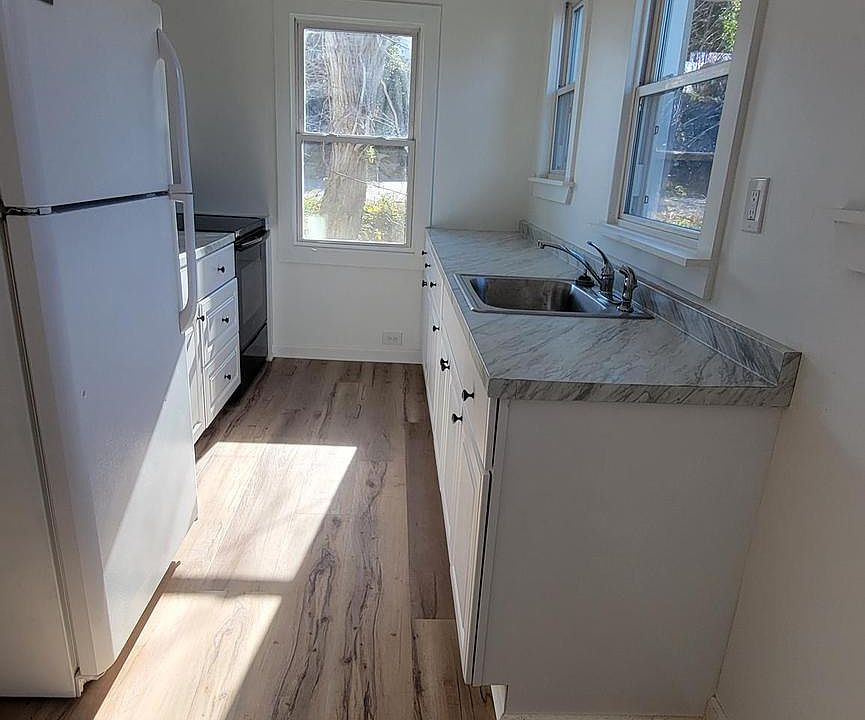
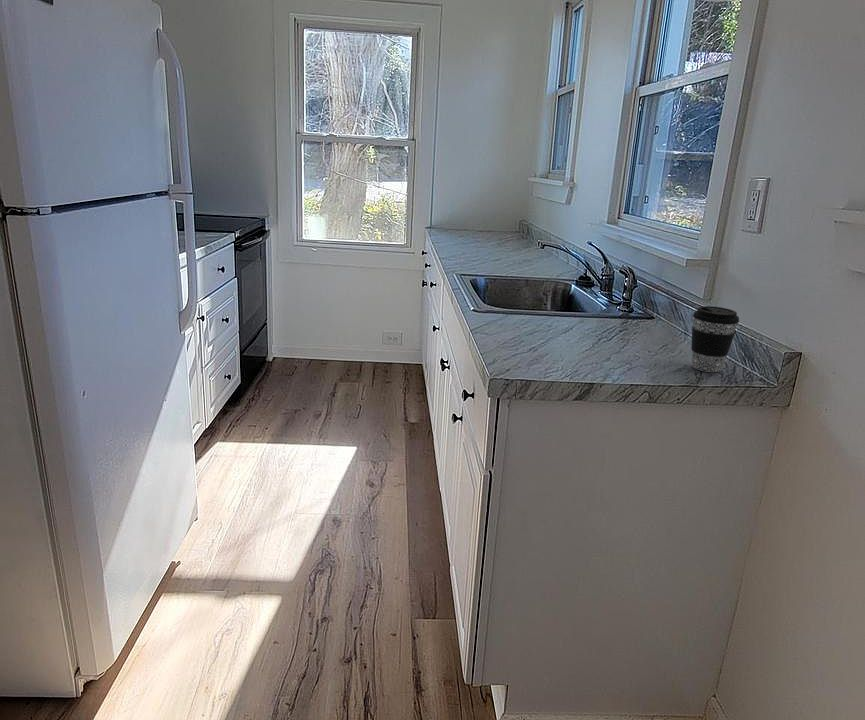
+ coffee cup [690,305,740,373]
